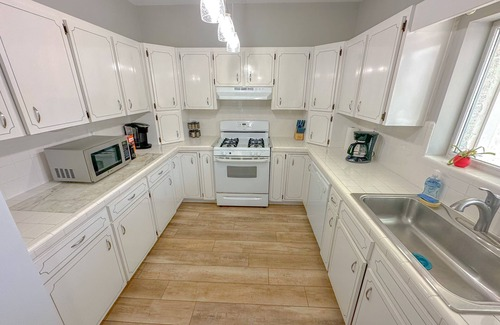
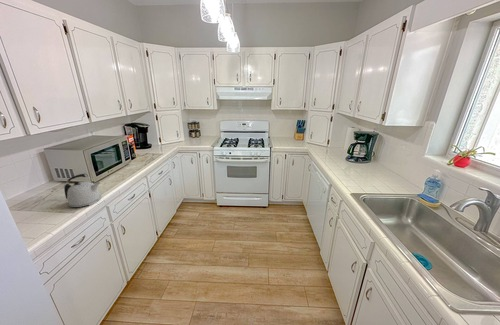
+ kettle [63,173,102,208]
